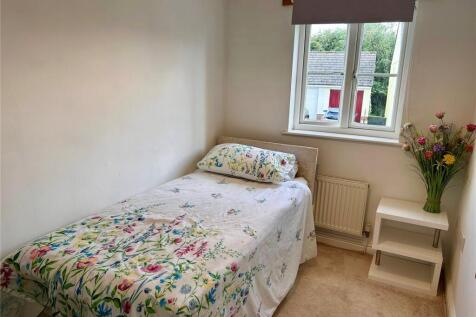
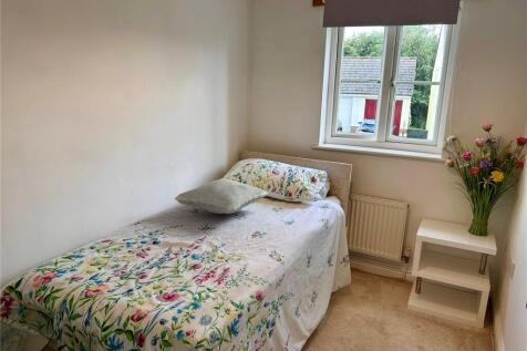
+ cushion [174,178,269,216]
